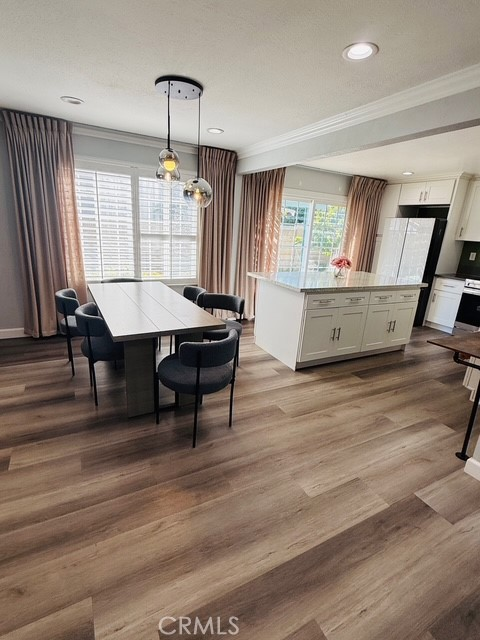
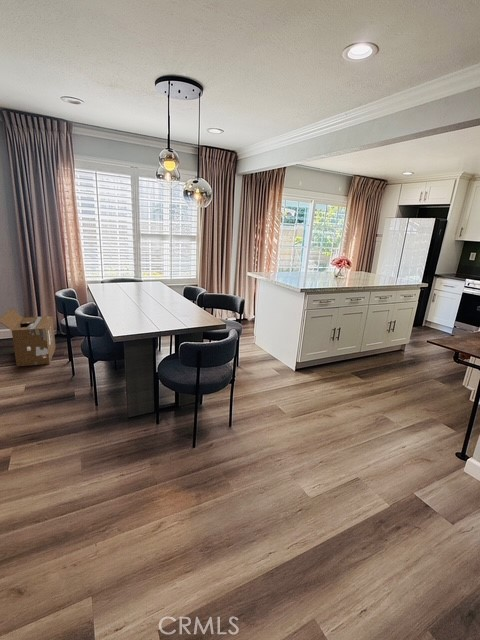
+ cardboard box [0,308,57,368]
